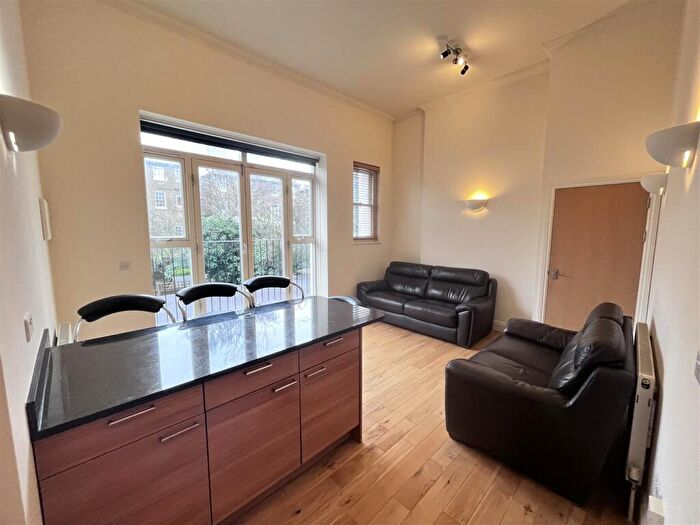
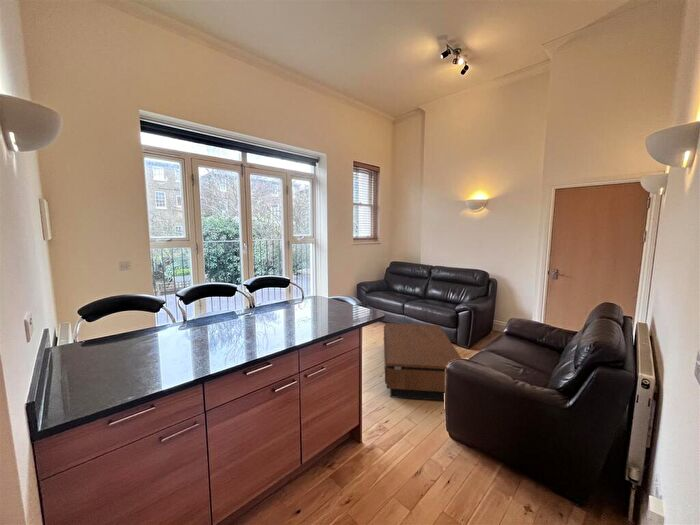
+ coffee table [382,322,462,402]
